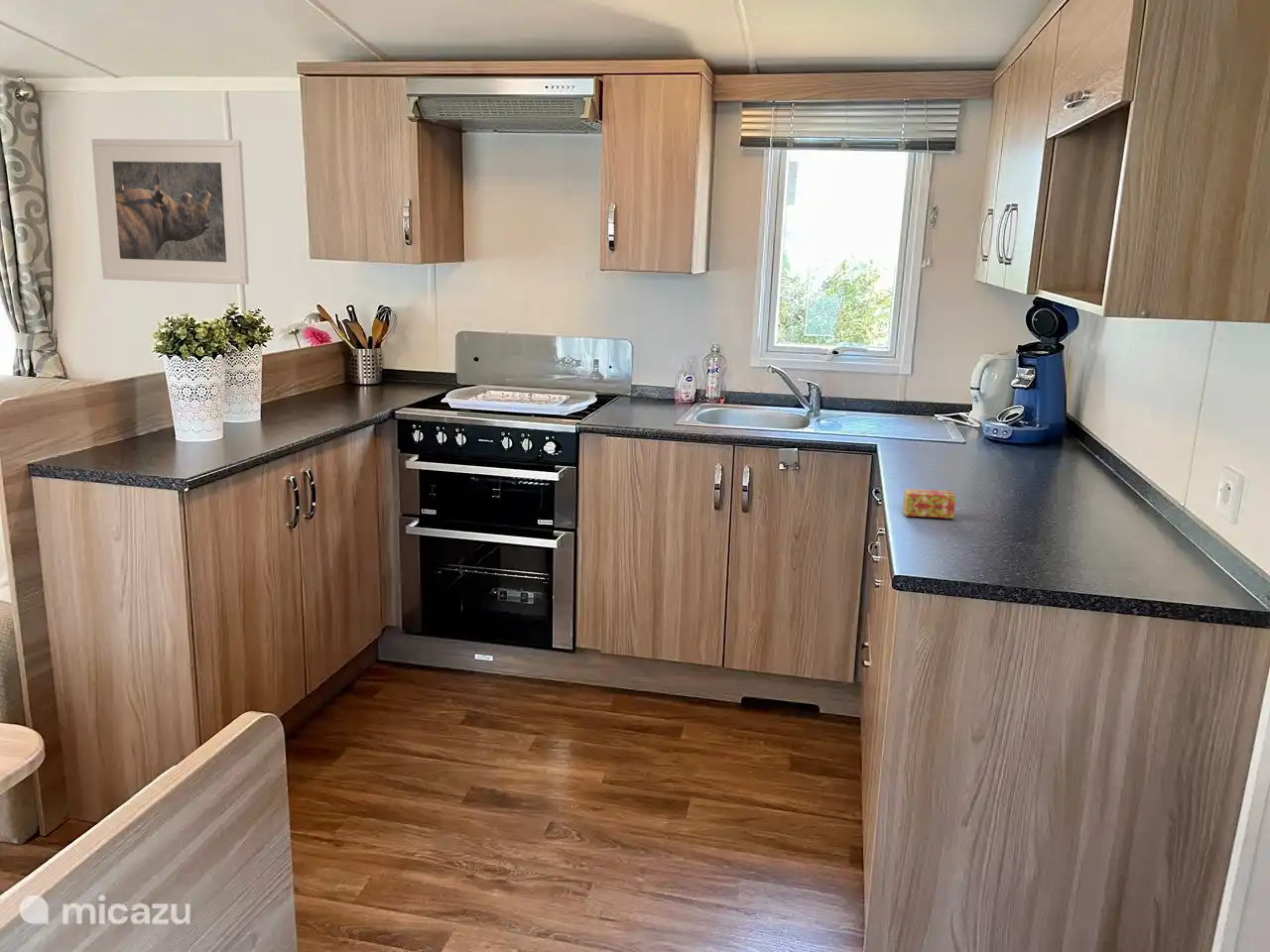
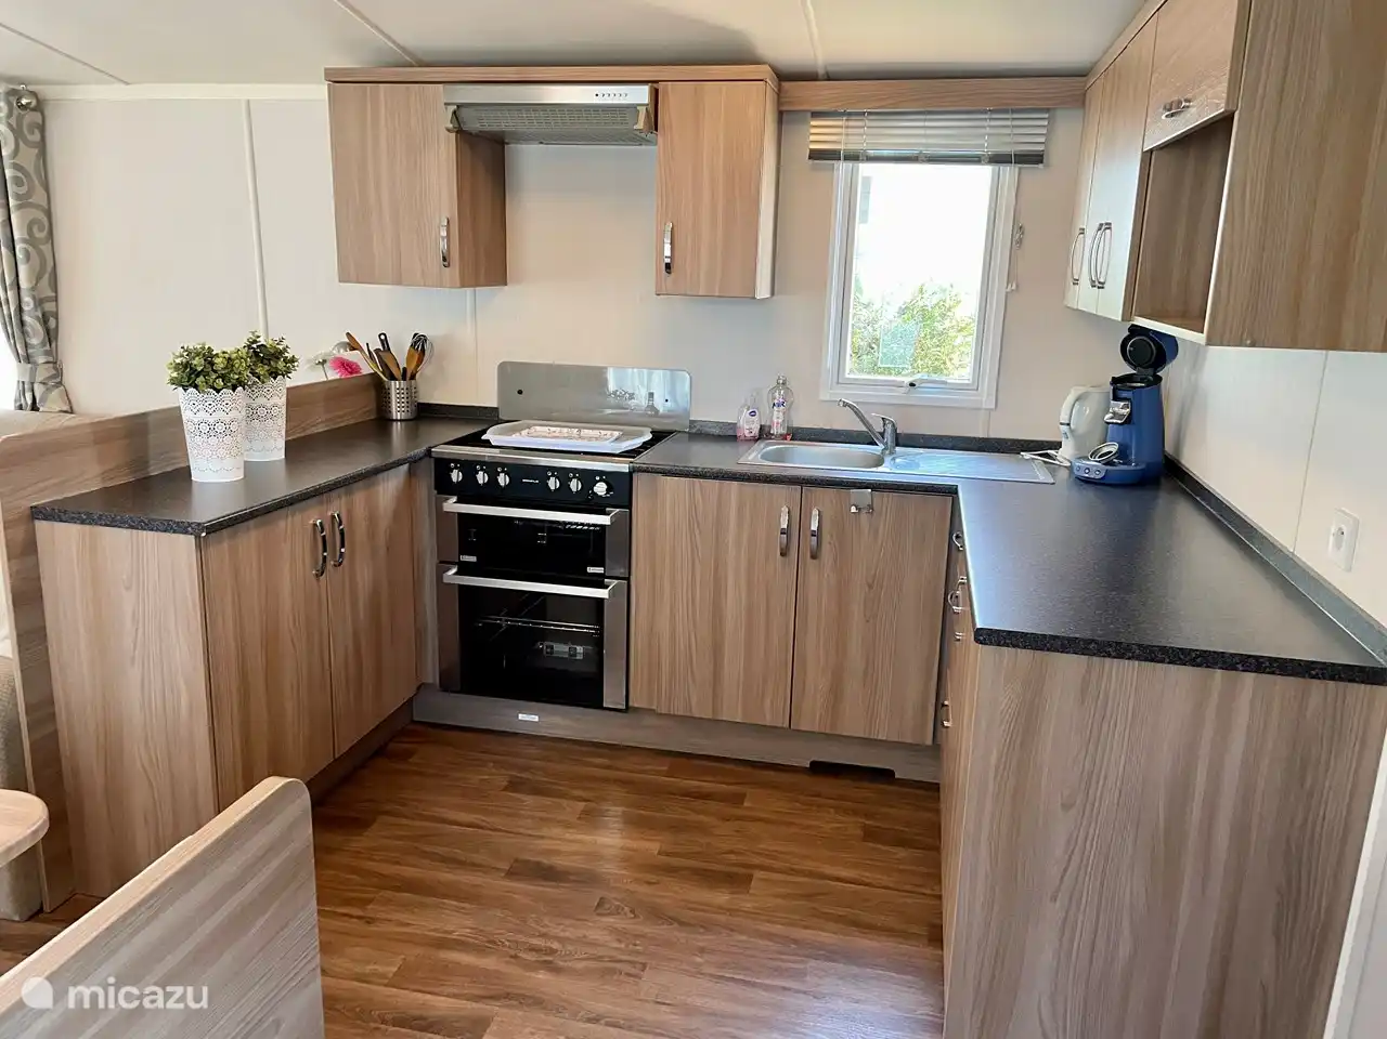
- tea box [902,488,956,520]
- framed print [90,138,250,286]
